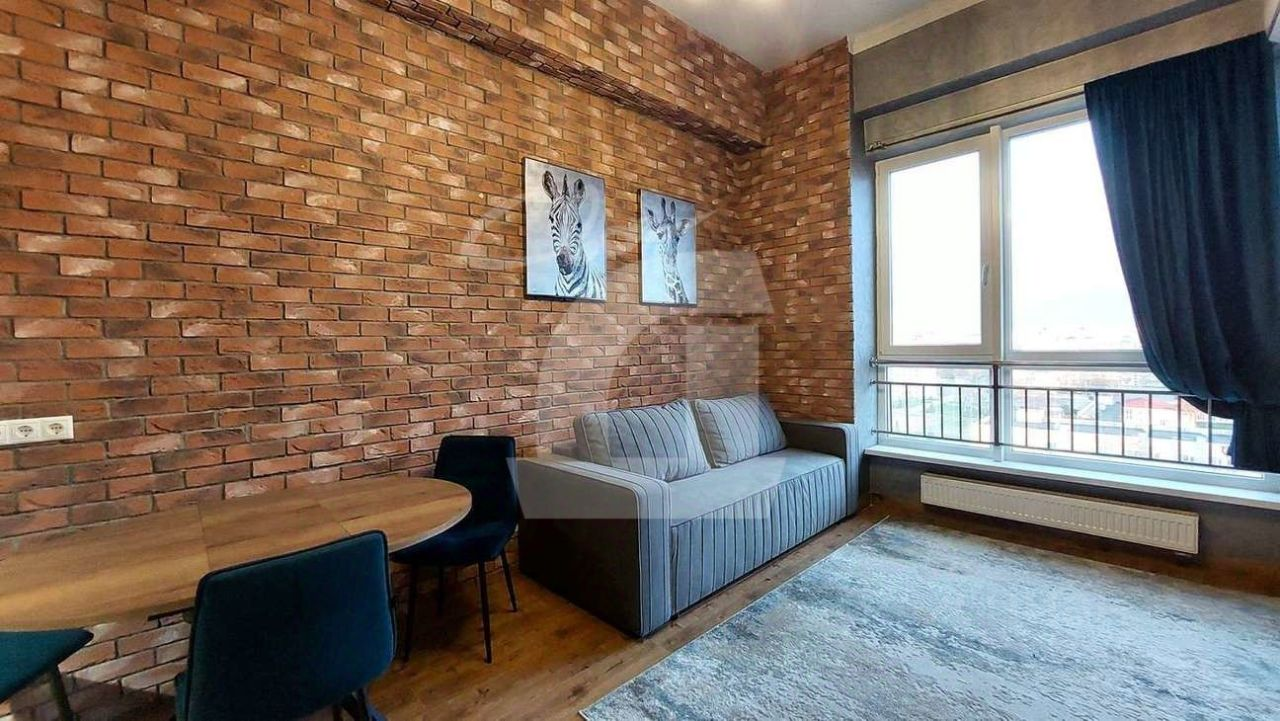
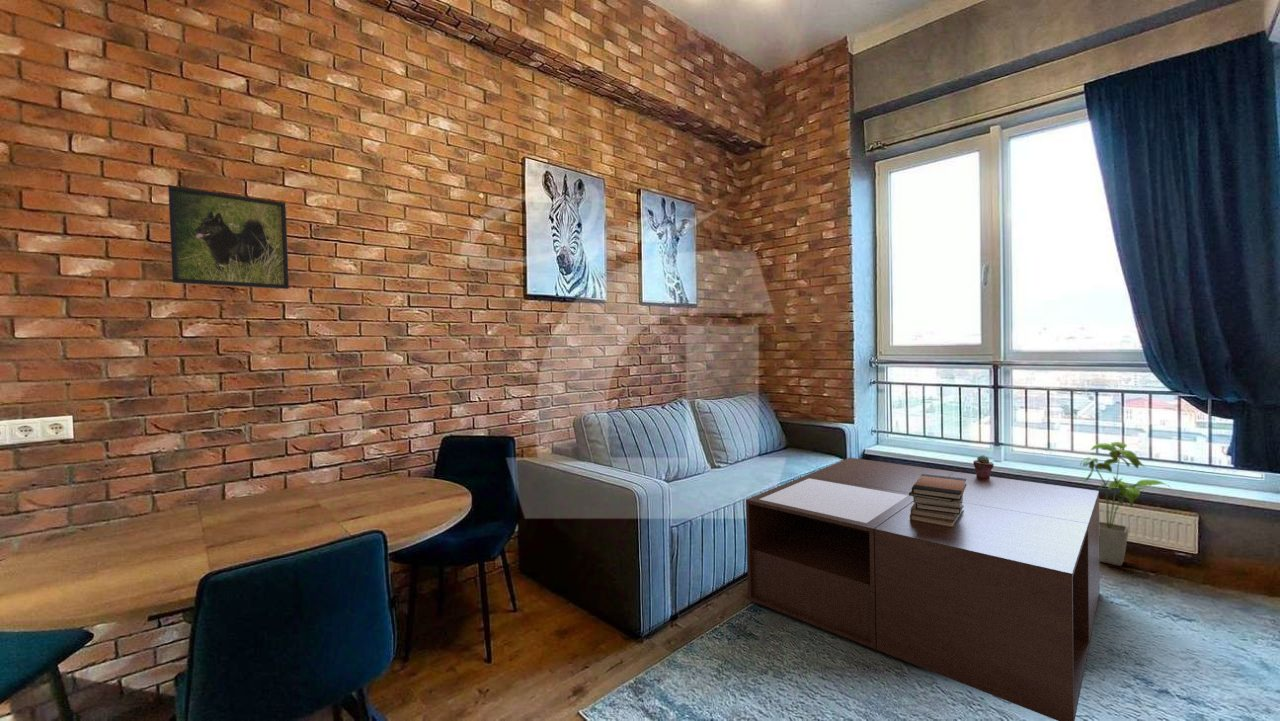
+ potted succulent [972,454,995,479]
+ book stack [909,474,967,528]
+ coffee table [745,457,1101,721]
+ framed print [167,184,290,290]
+ house plant [1079,441,1171,567]
